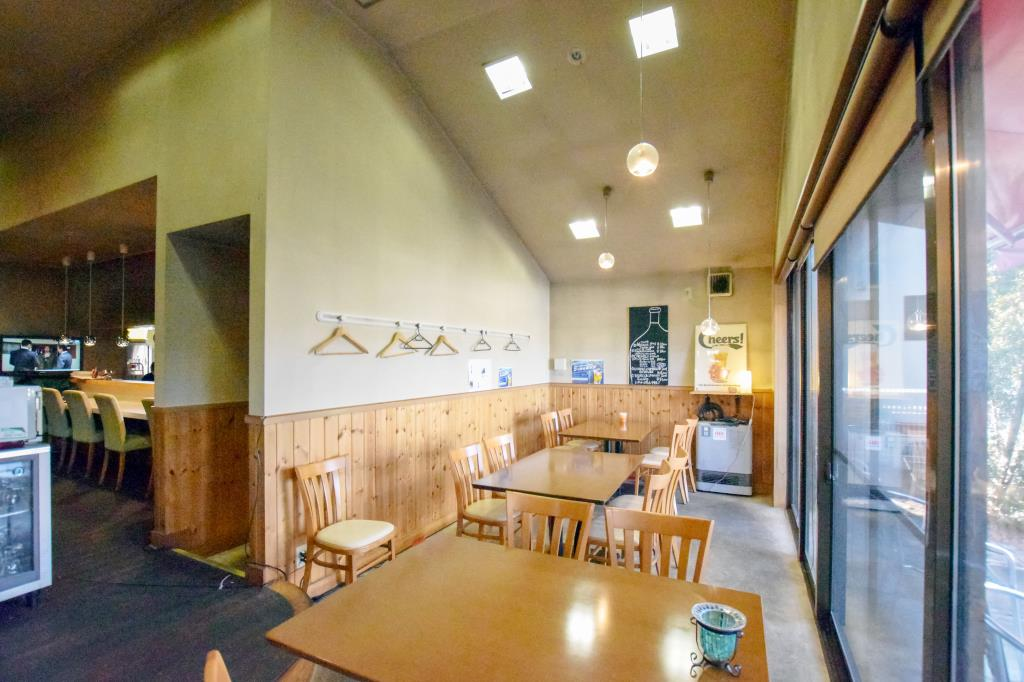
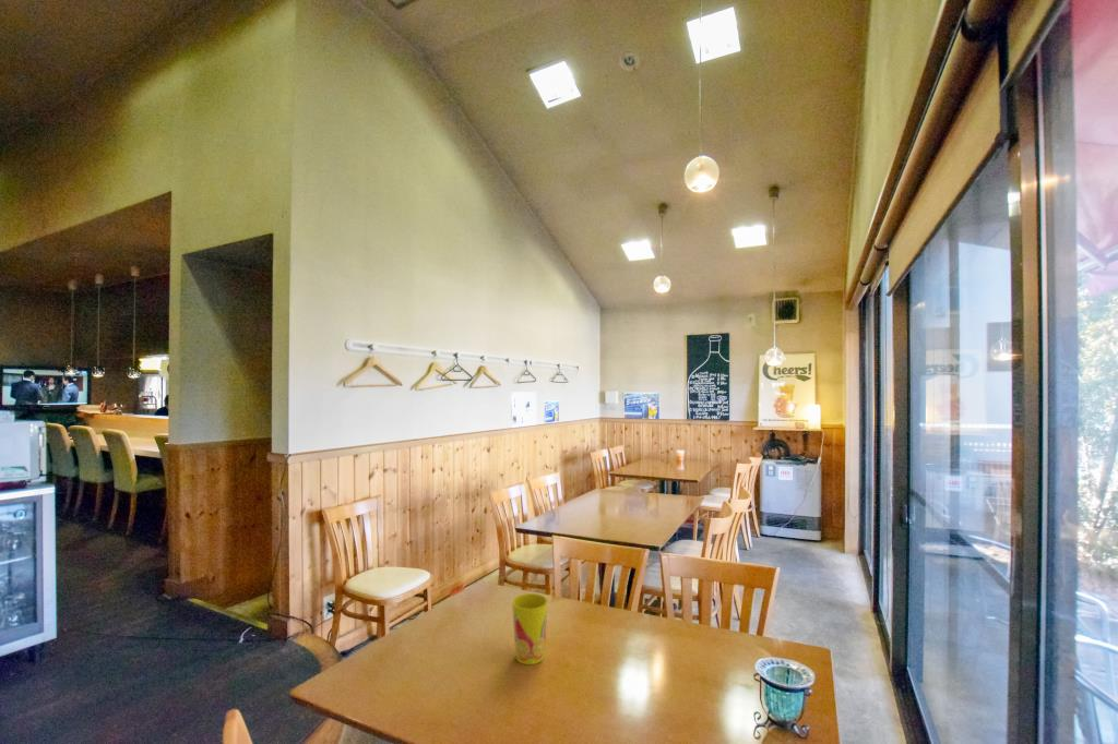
+ cup [511,592,549,665]
